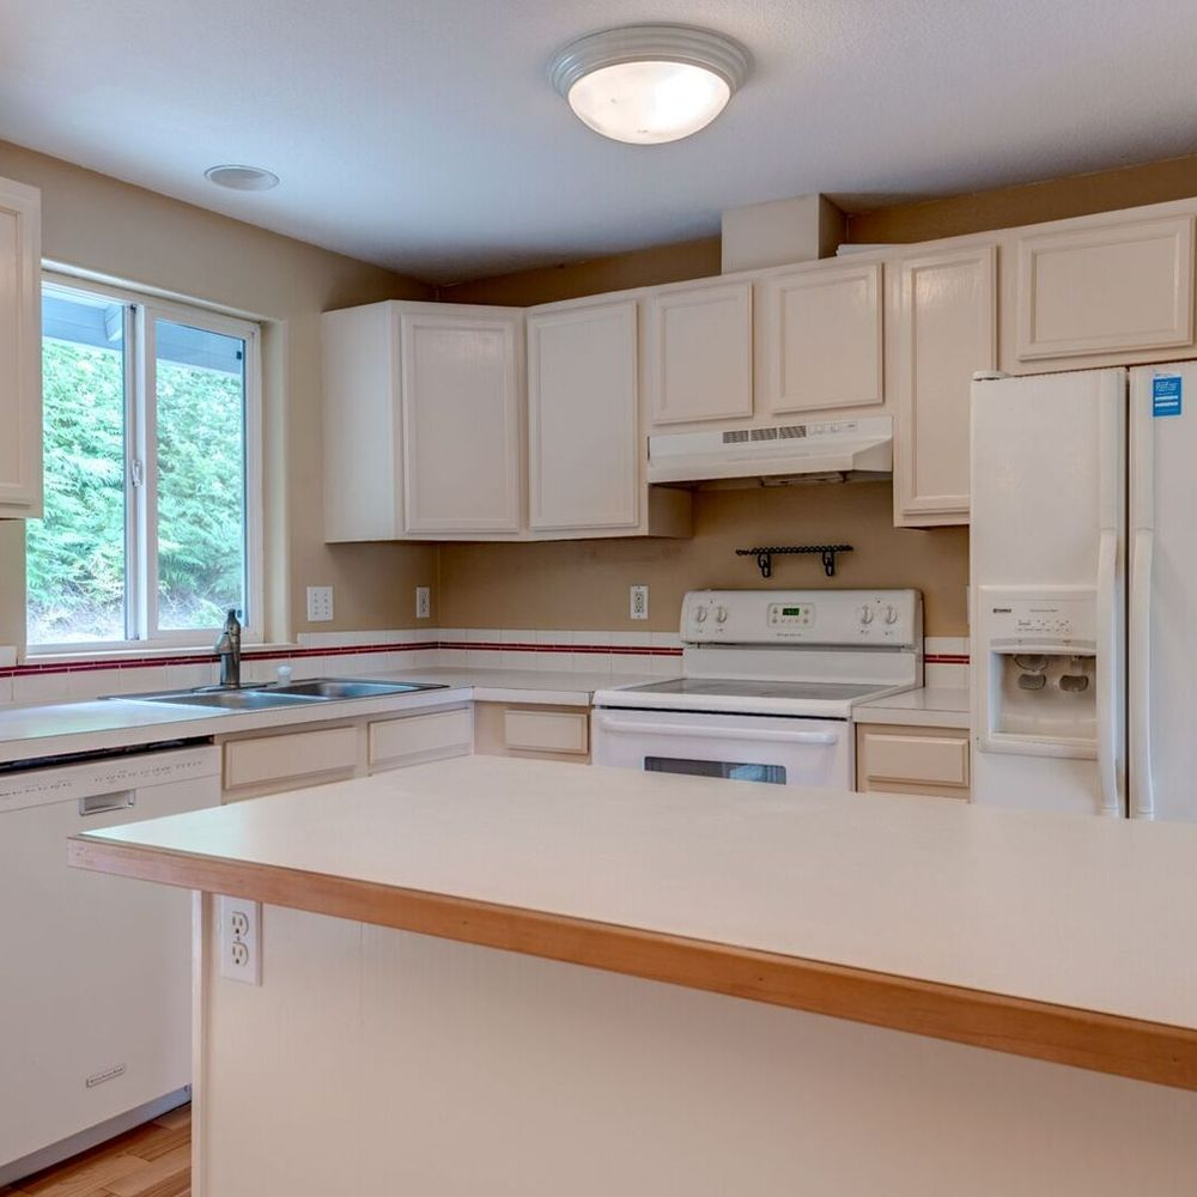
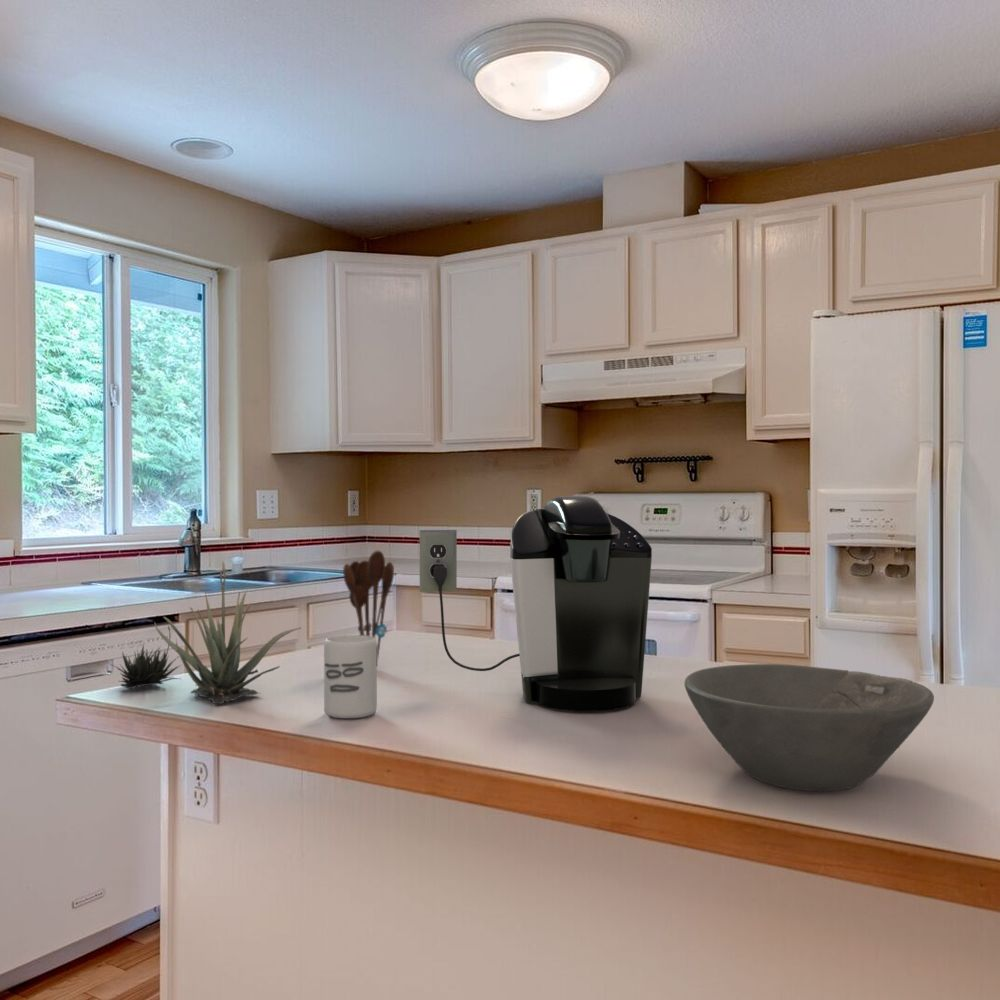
+ cup [323,634,378,719]
+ utensil holder [342,550,395,665]
+ succulent plant [109,561,302,705]
+ coffee maker [419,495,653,712]
+ bowl [684,663,935,792]
